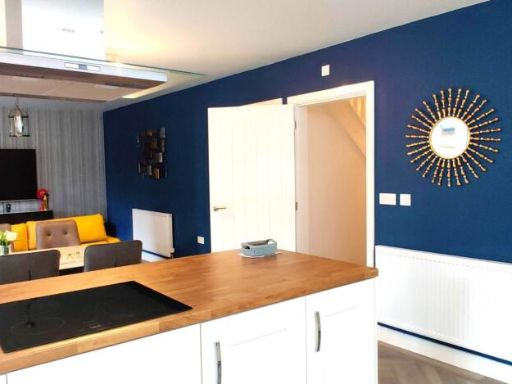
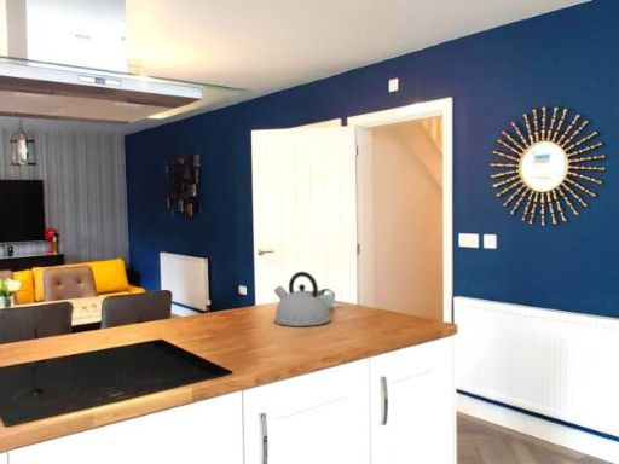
+ kettle [273,271,332,327]
